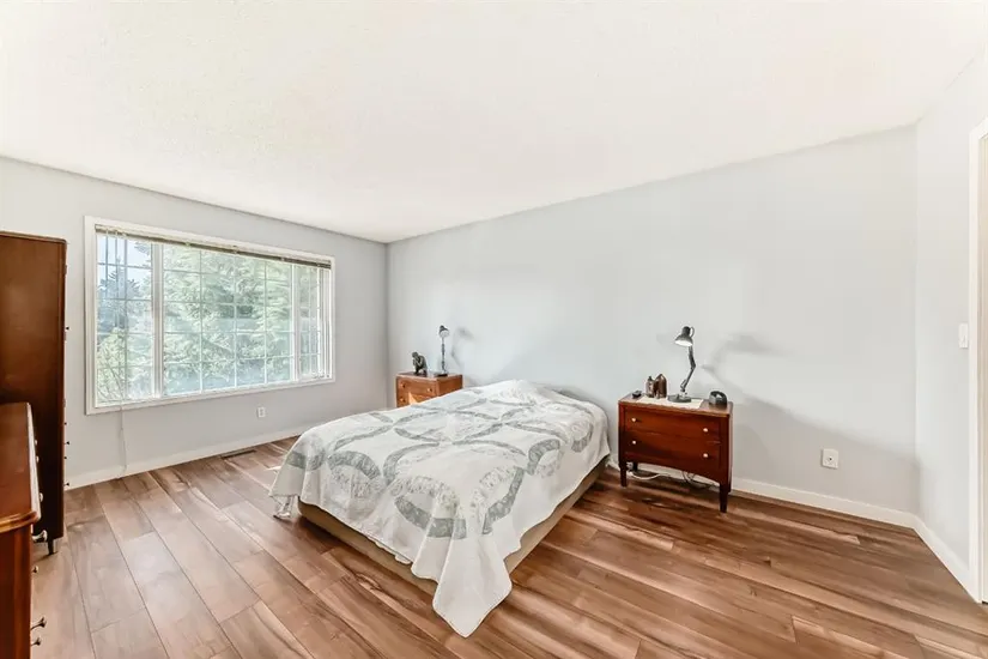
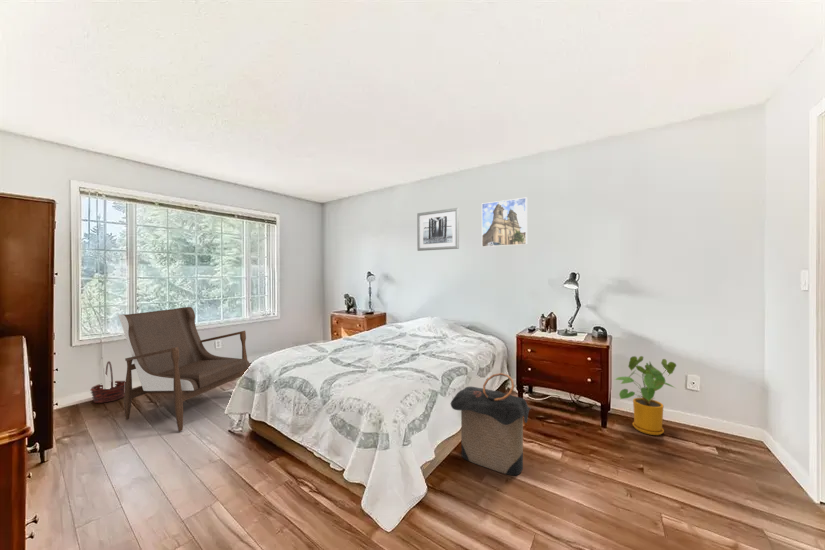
+ armchair [118,306,251,432]
+ laundry hamper [450,372,532,476]
+ basket [89,360,126,404]
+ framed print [481,197,528,248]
+ wall art [416,207,460,252]
+ house plant [613,355,677,436]
